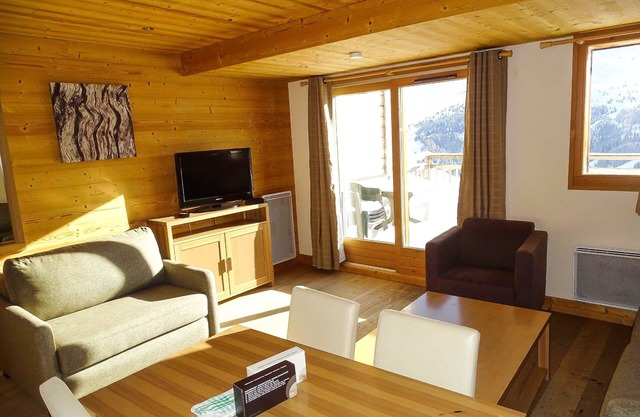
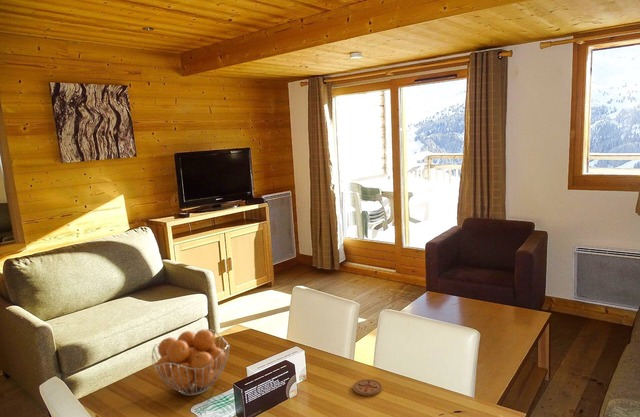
+ fruit basket [151,328,231,397]
+ coaster [352,378,383,397]
